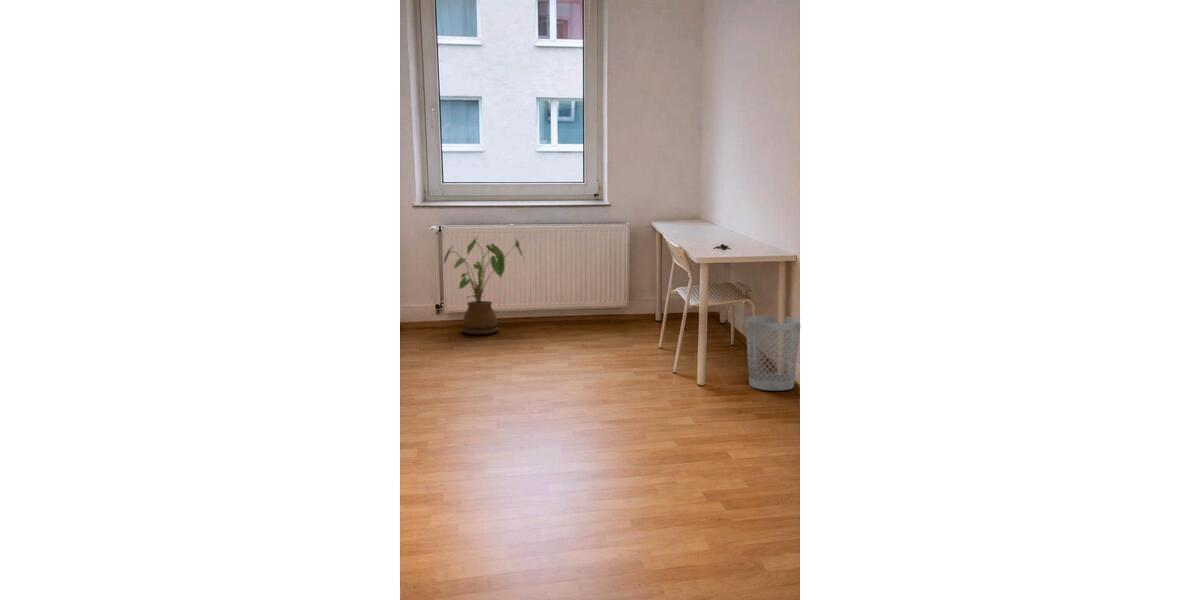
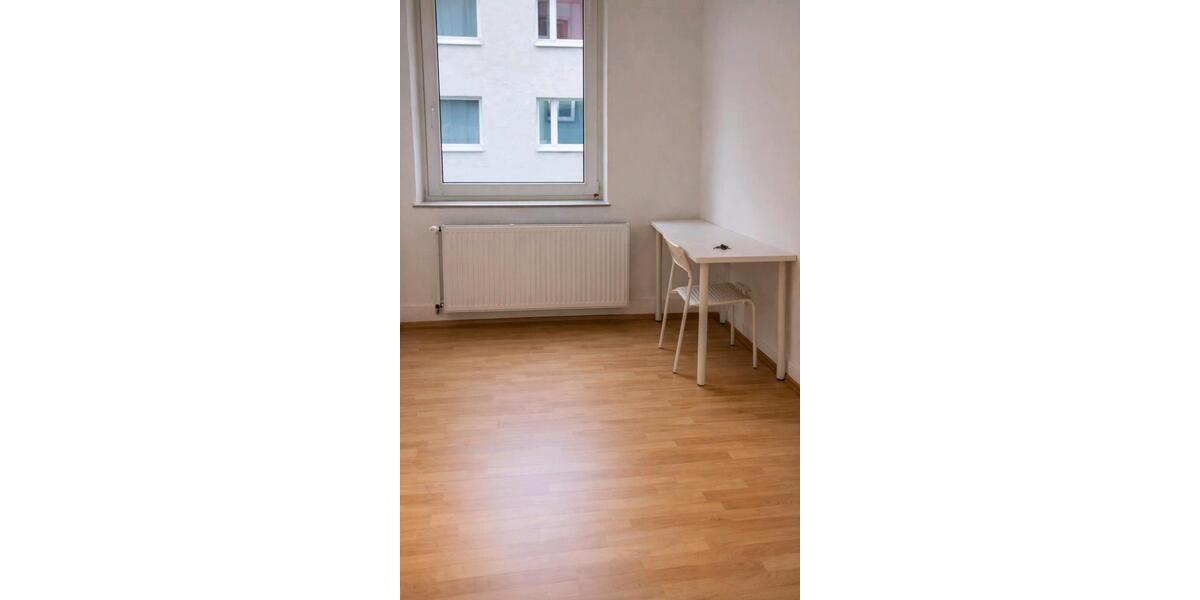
- wastebasket [744,315,801,391]
- house plant [443,236,525,335]
